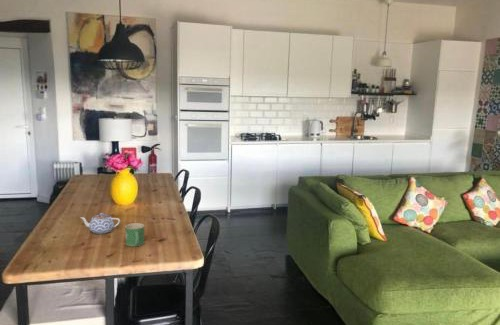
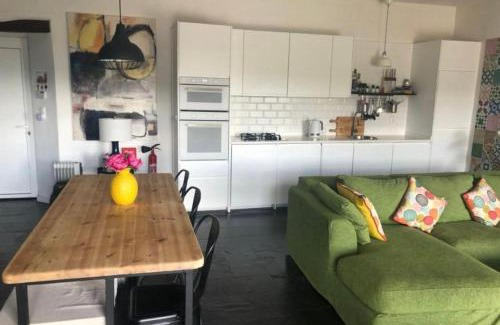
- mug [124,222,145,247]
- teapot [79,212,121,235]
